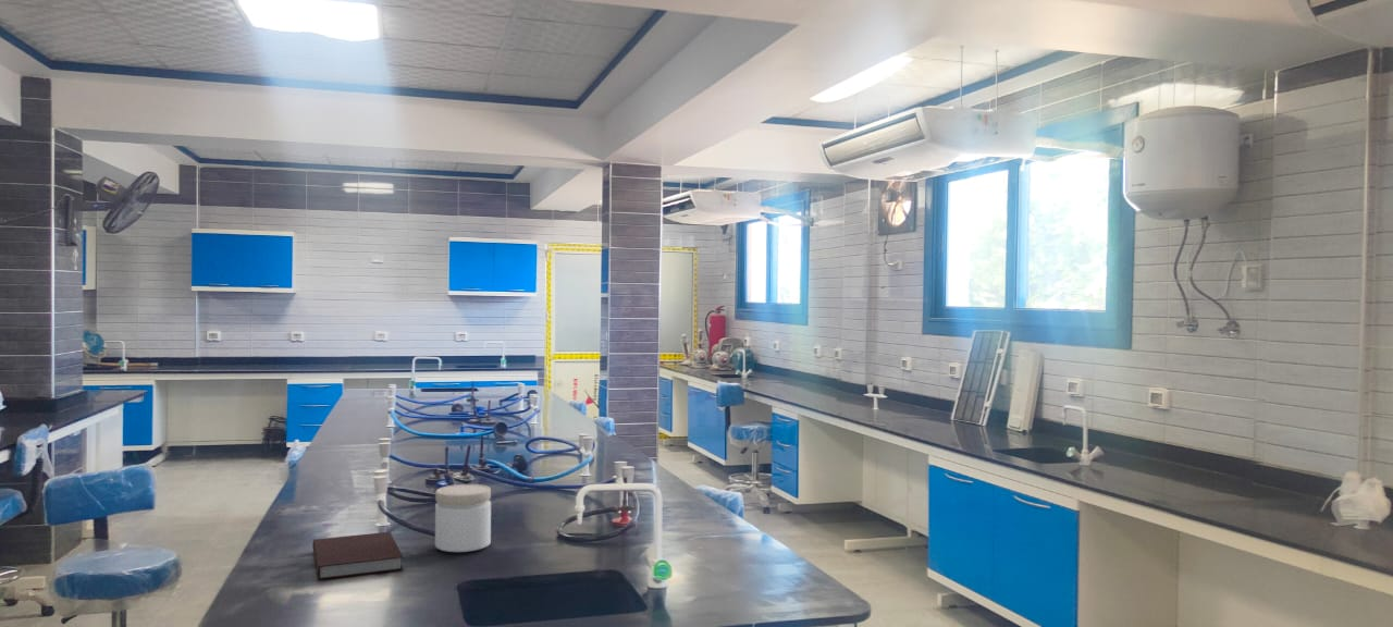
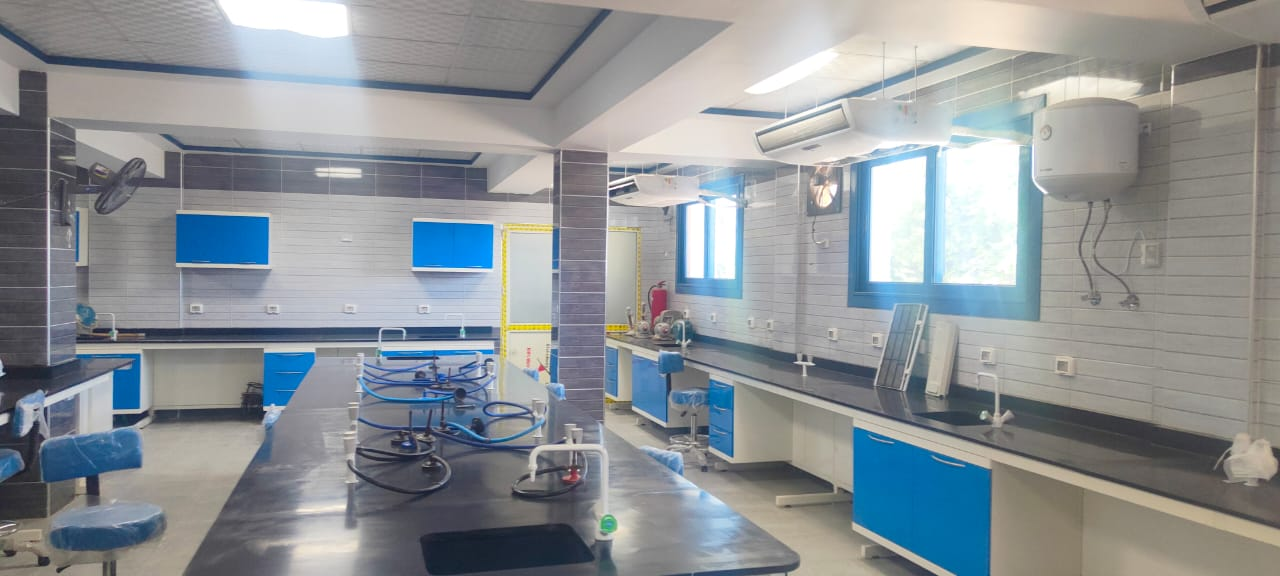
- notebook [311,531,404,580]
- jar [434,483,492,553]
